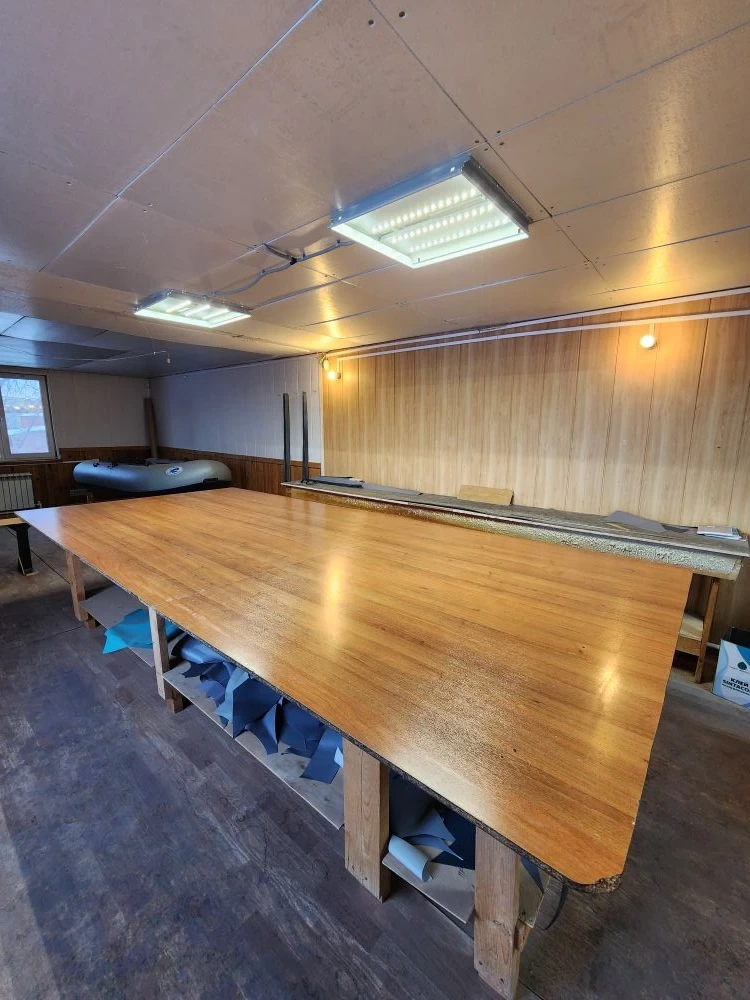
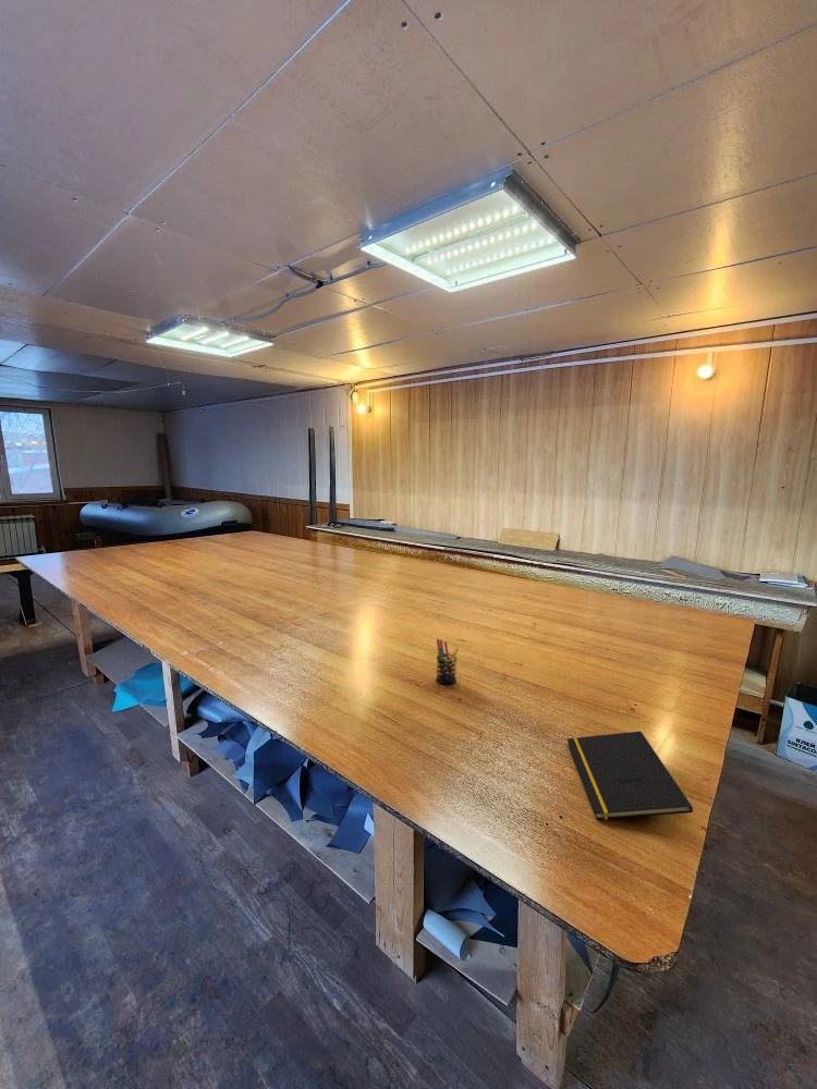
+ notepad [566,730,694,821]
+ pen holder [435,638,460,685]
